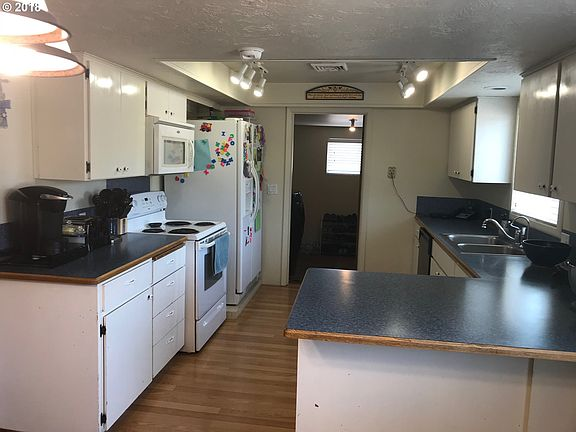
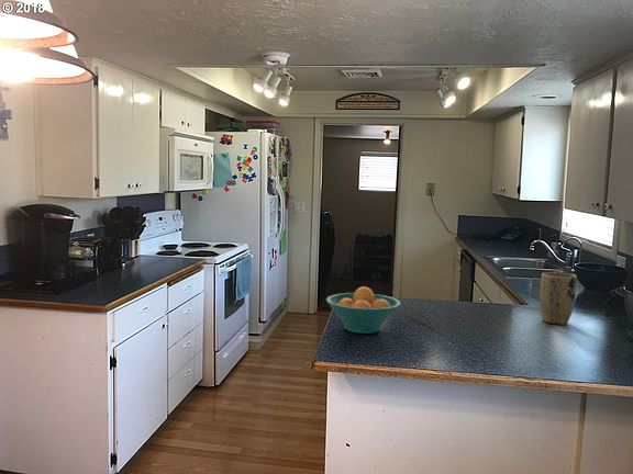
+ plant pot [538,271,578,326]
+ fruit bowl [325,285,402,335]
